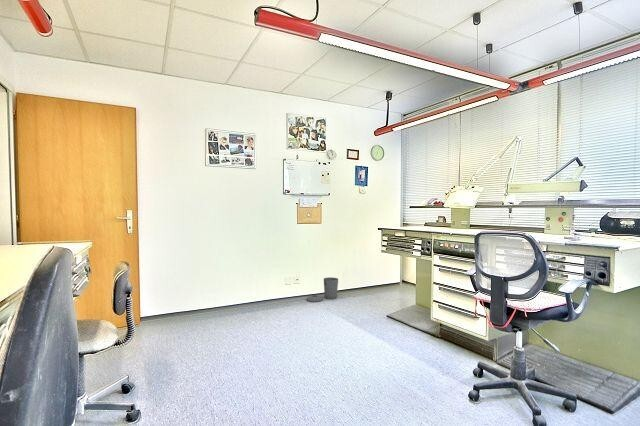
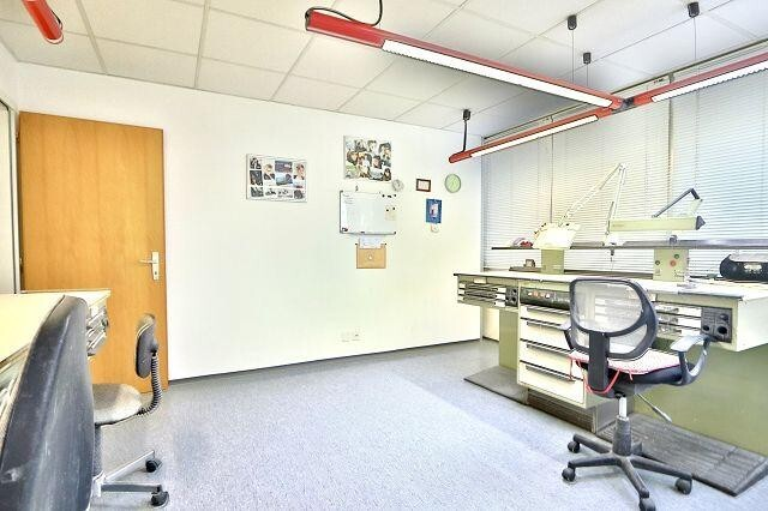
- trash can [306,276,339,303]
